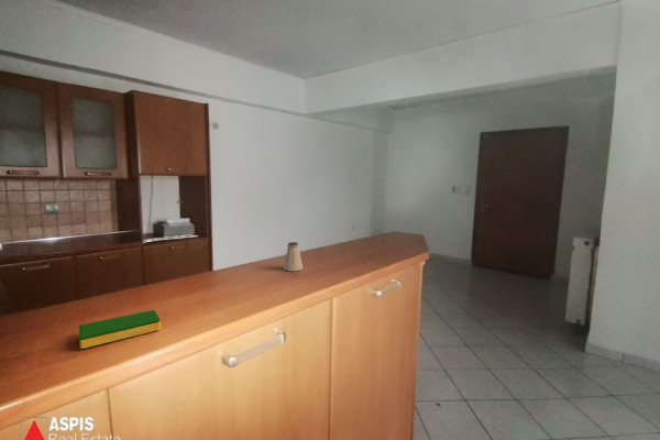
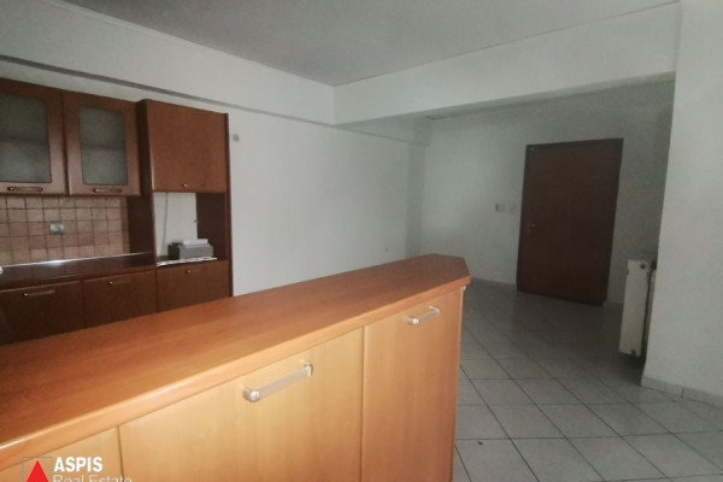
- saltshaker [283,241,304,272]
- dish sponge [78,309,162,350]
